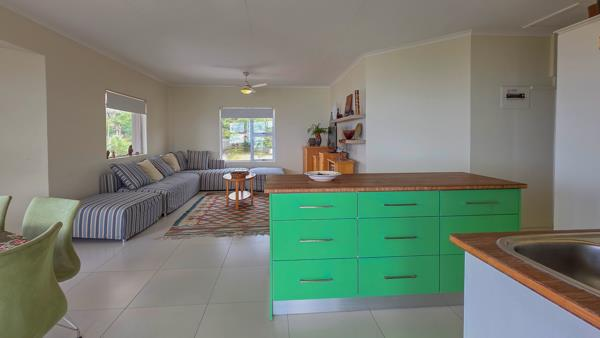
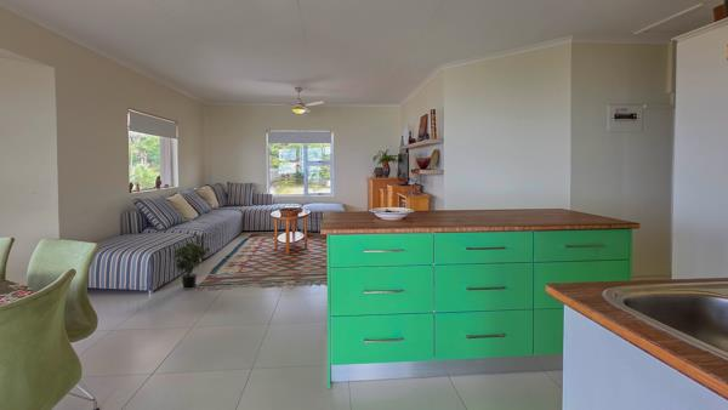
+ potted plant [171,240,211,287]
